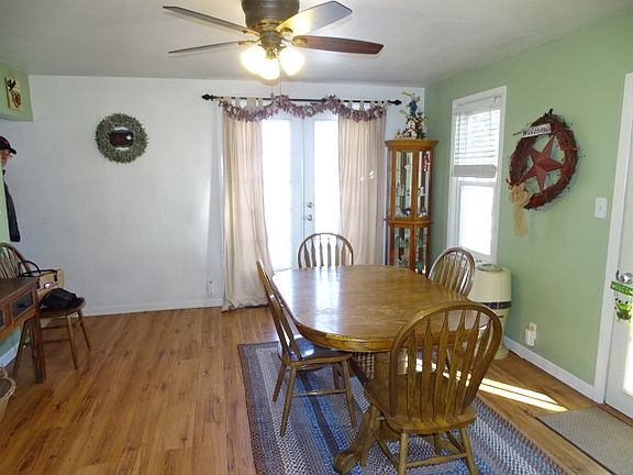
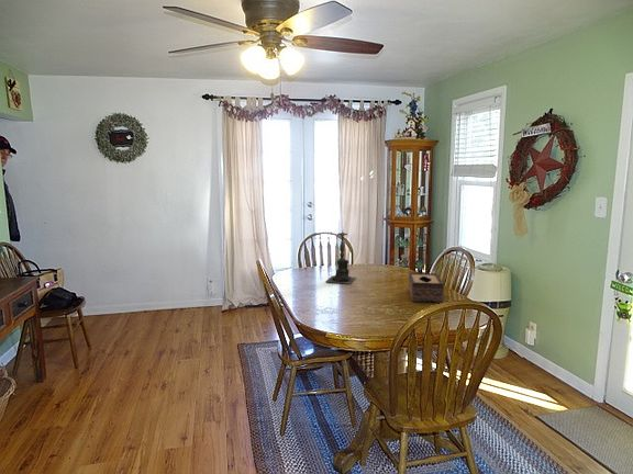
+ tissue box [407,272,445,304]
+ candle holder [324,232,357,285]
